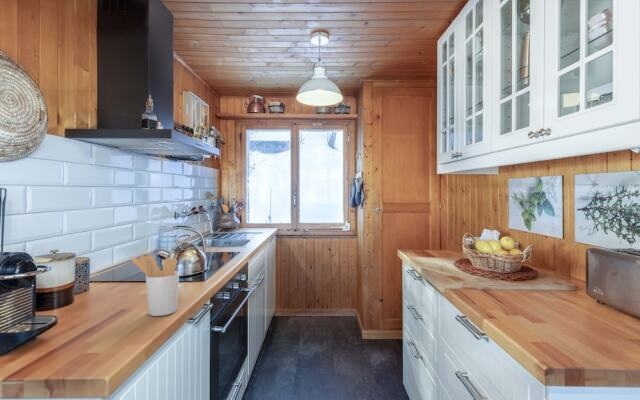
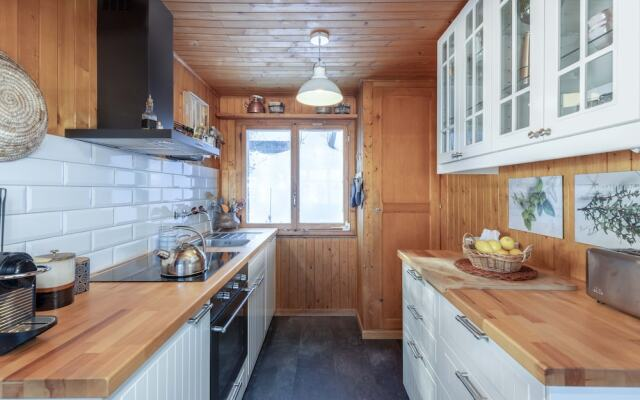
- utensil holder [131,254,180,317]
